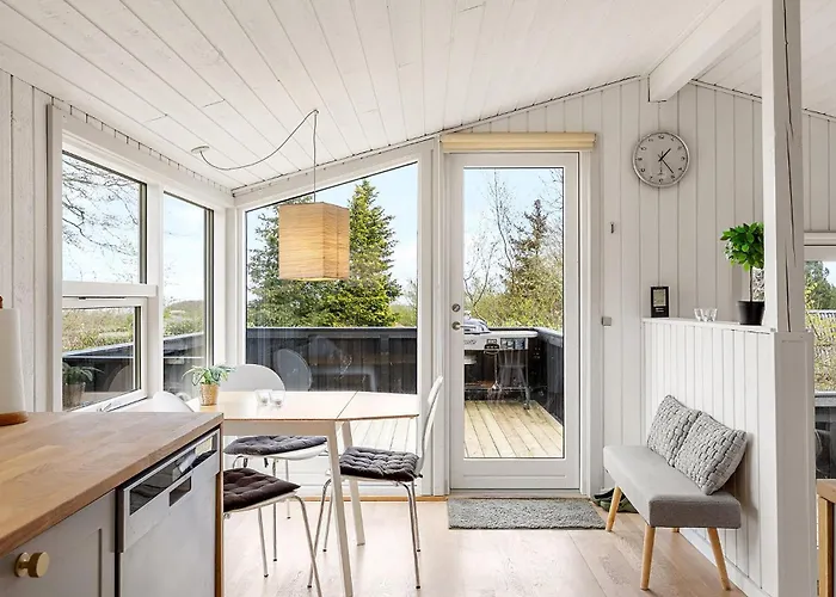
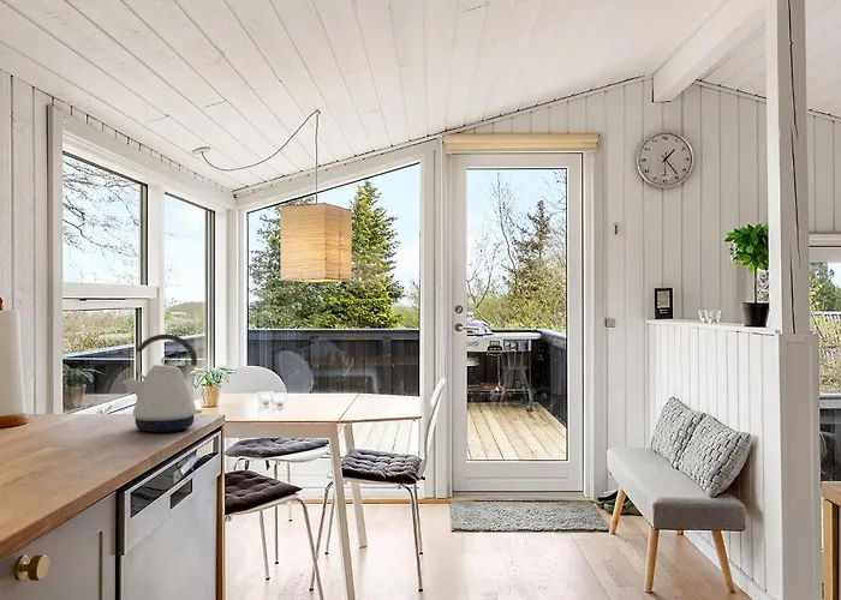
+ kettle [121,332,203,433]
